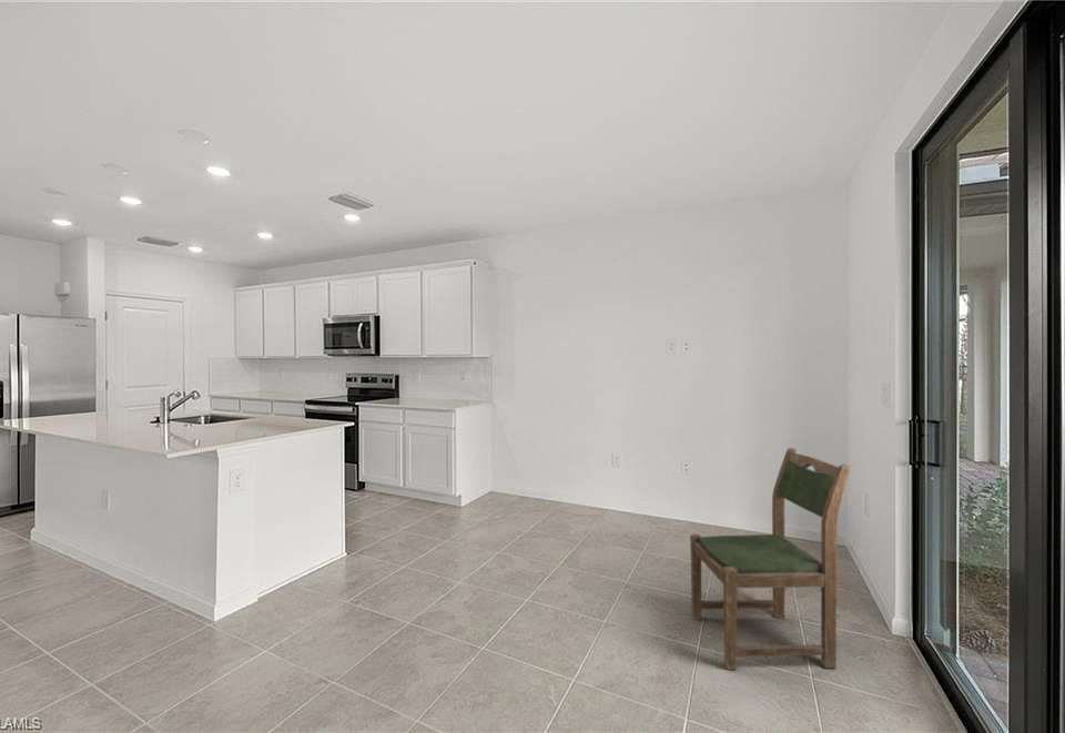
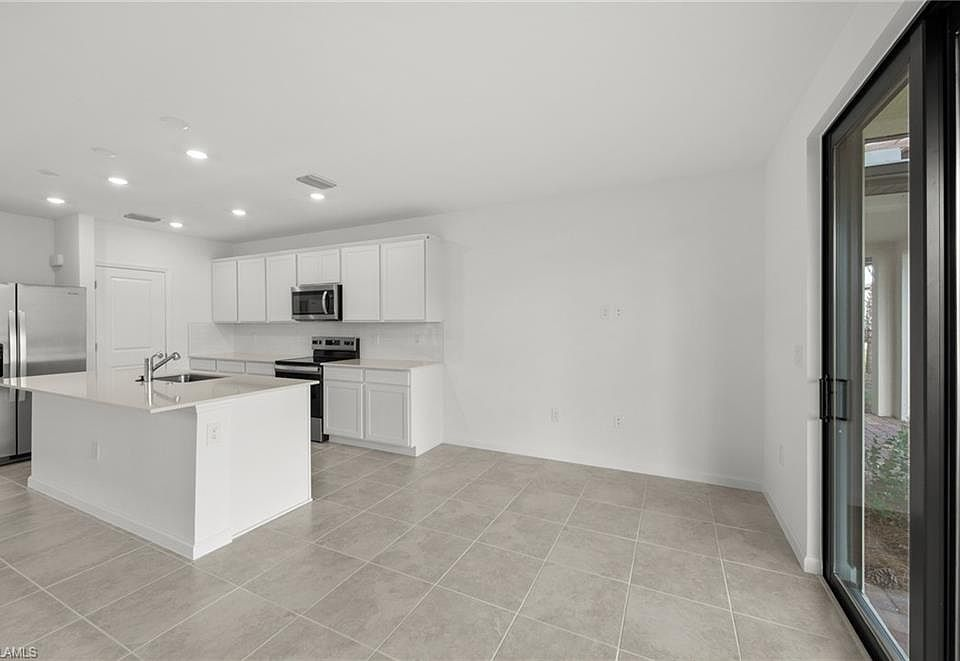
- dining chair [689,447,852,671]
